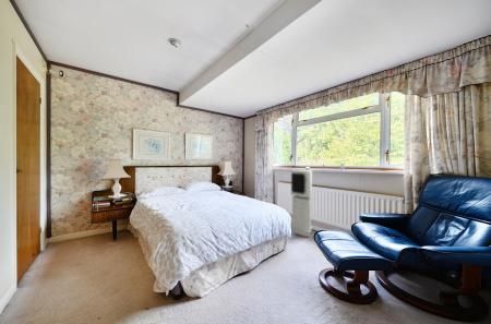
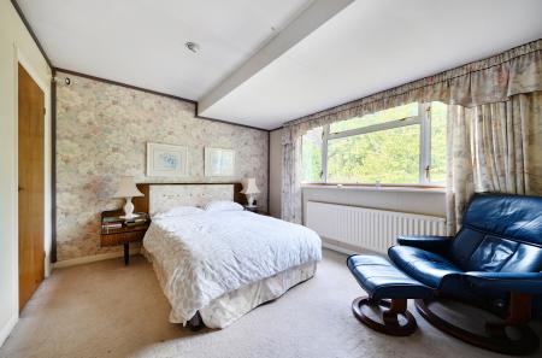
- air purifier [290,169,313,238]
